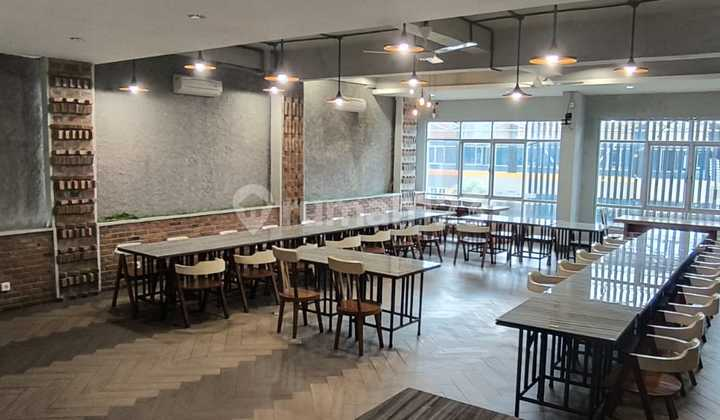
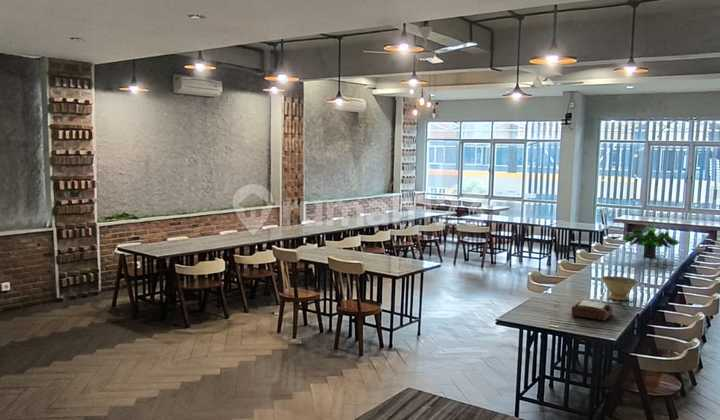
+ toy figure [622,223,680,258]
+ bowl [601,275,639,301]
+ napkin holder [571,299,613,321]
